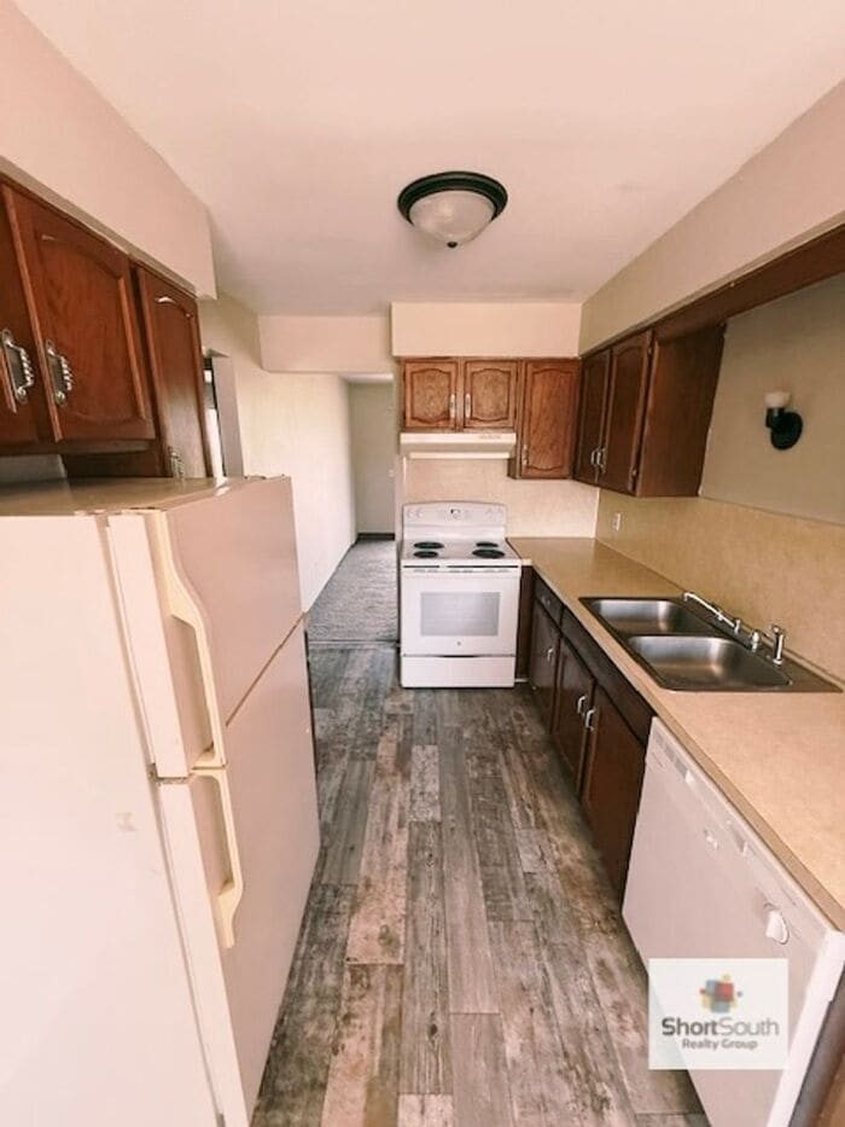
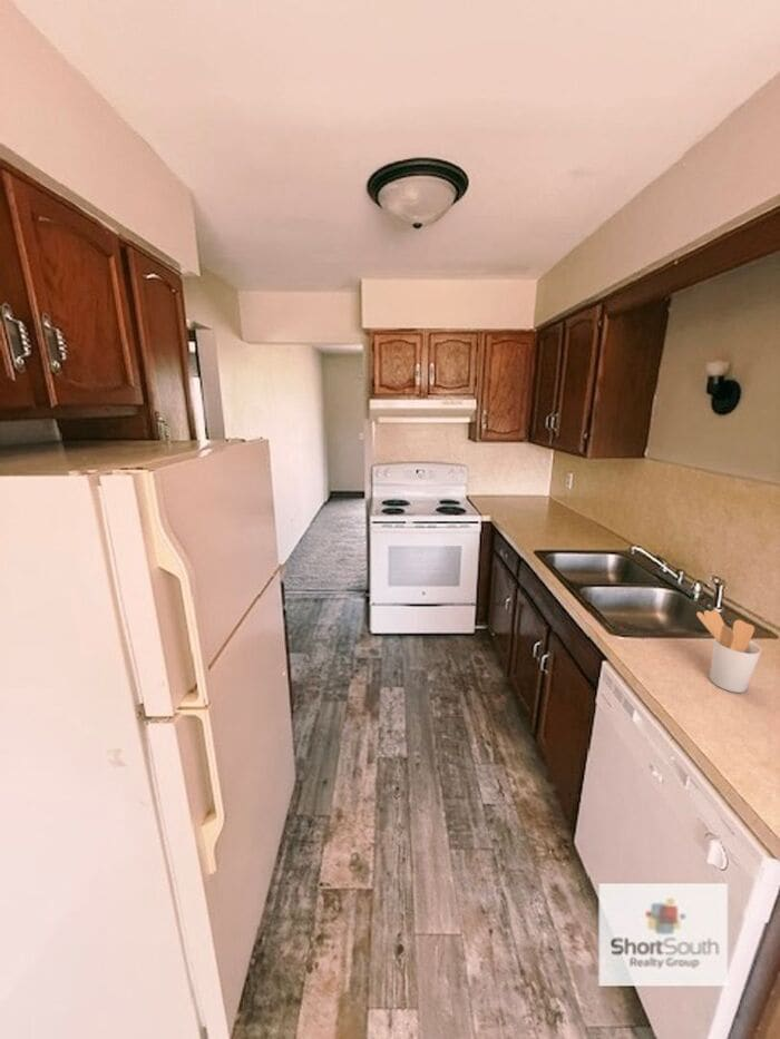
+ utensil holder [695,609,762,694]
